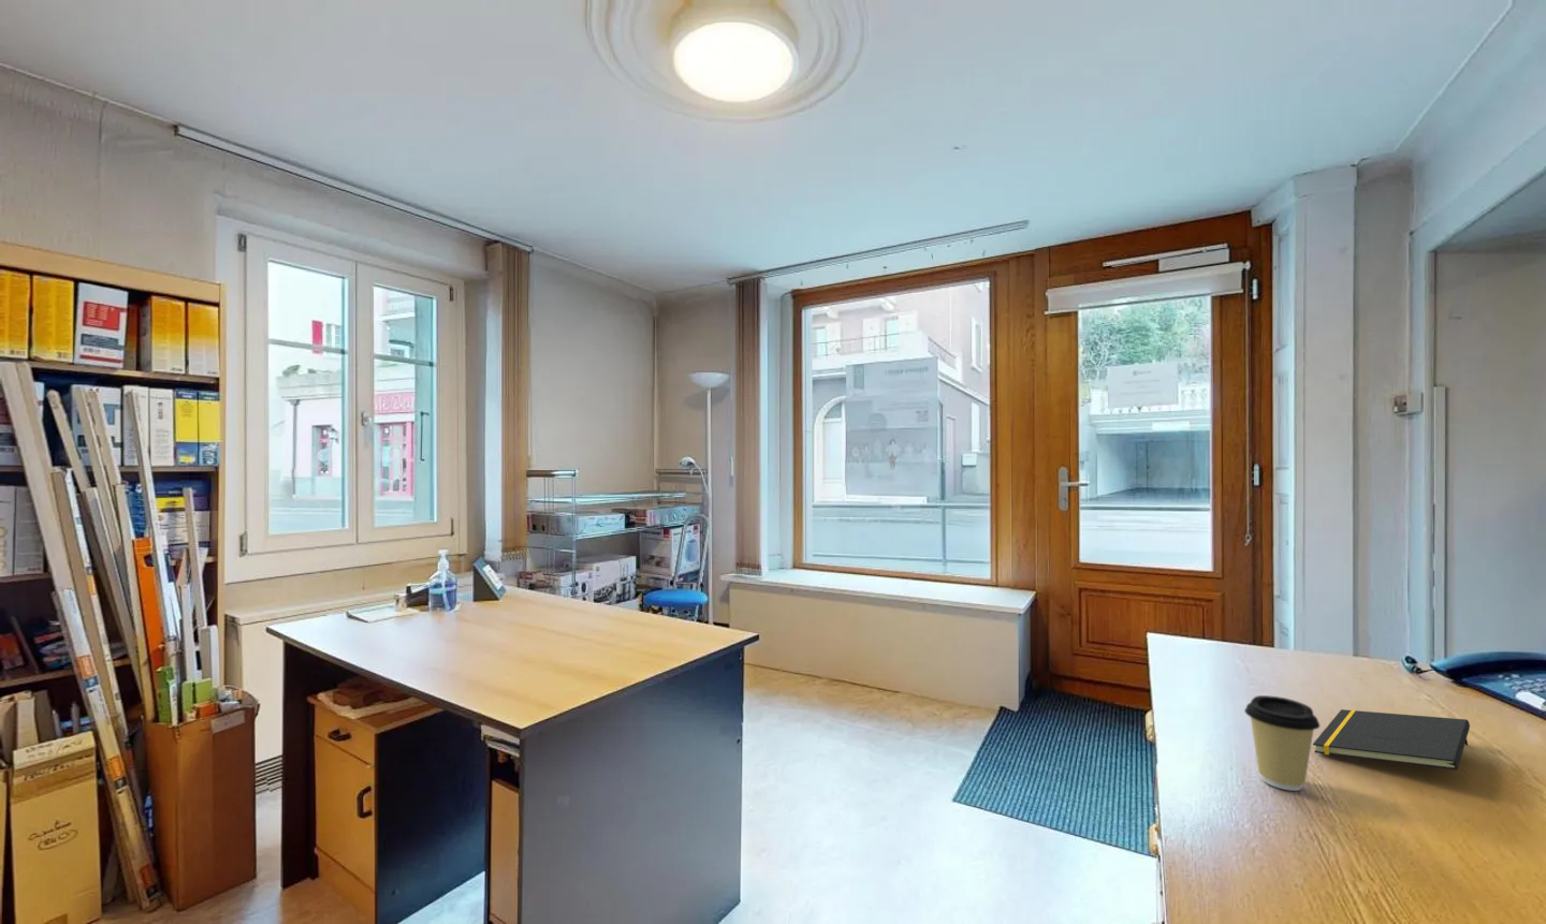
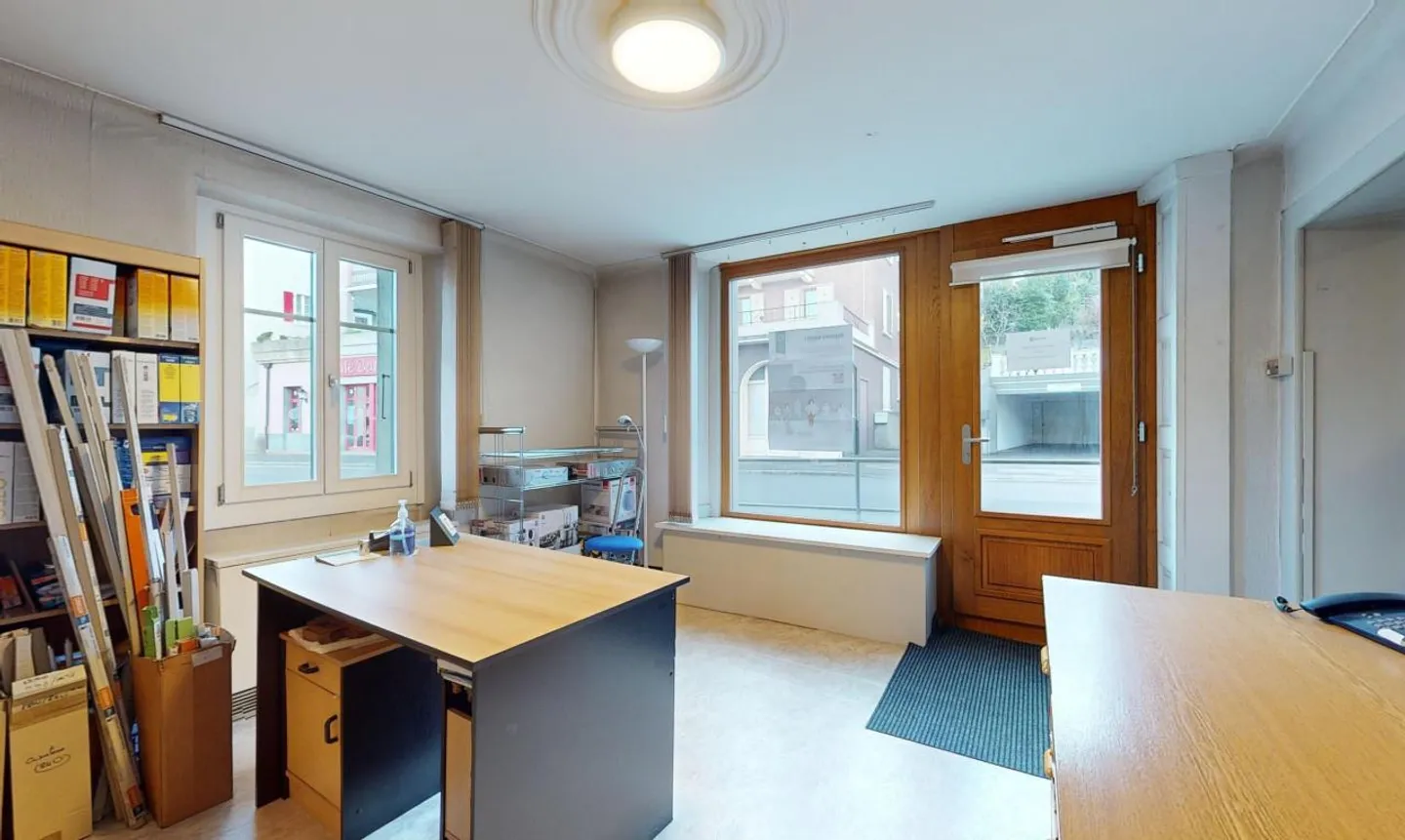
- notepad [1312,708,1471,770]
- coffee cup [1243,694,1320,792]
